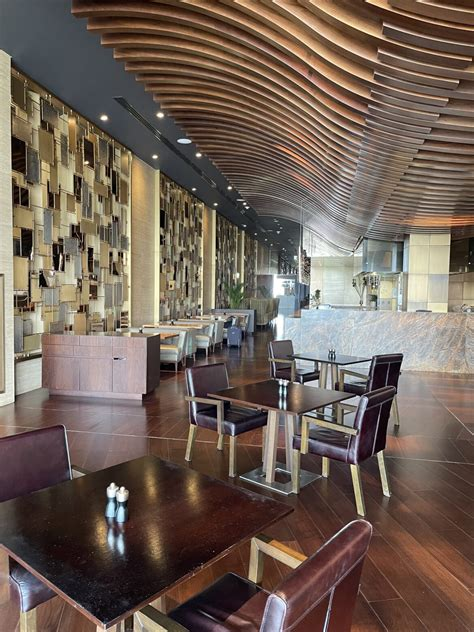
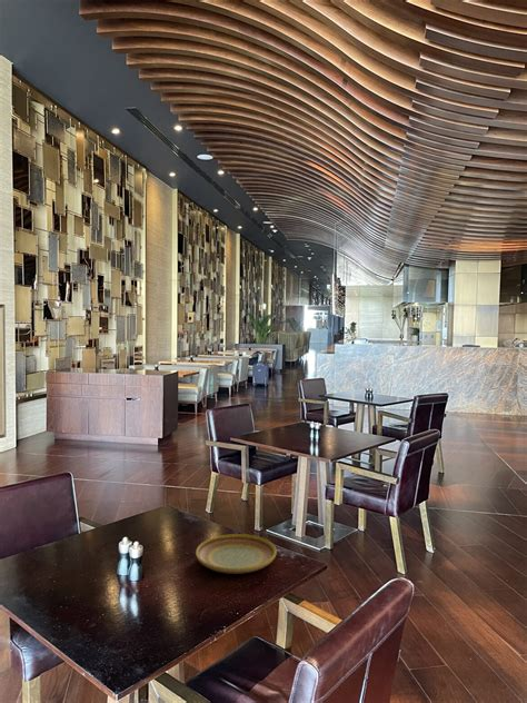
+ plate [195,533,278,575]
